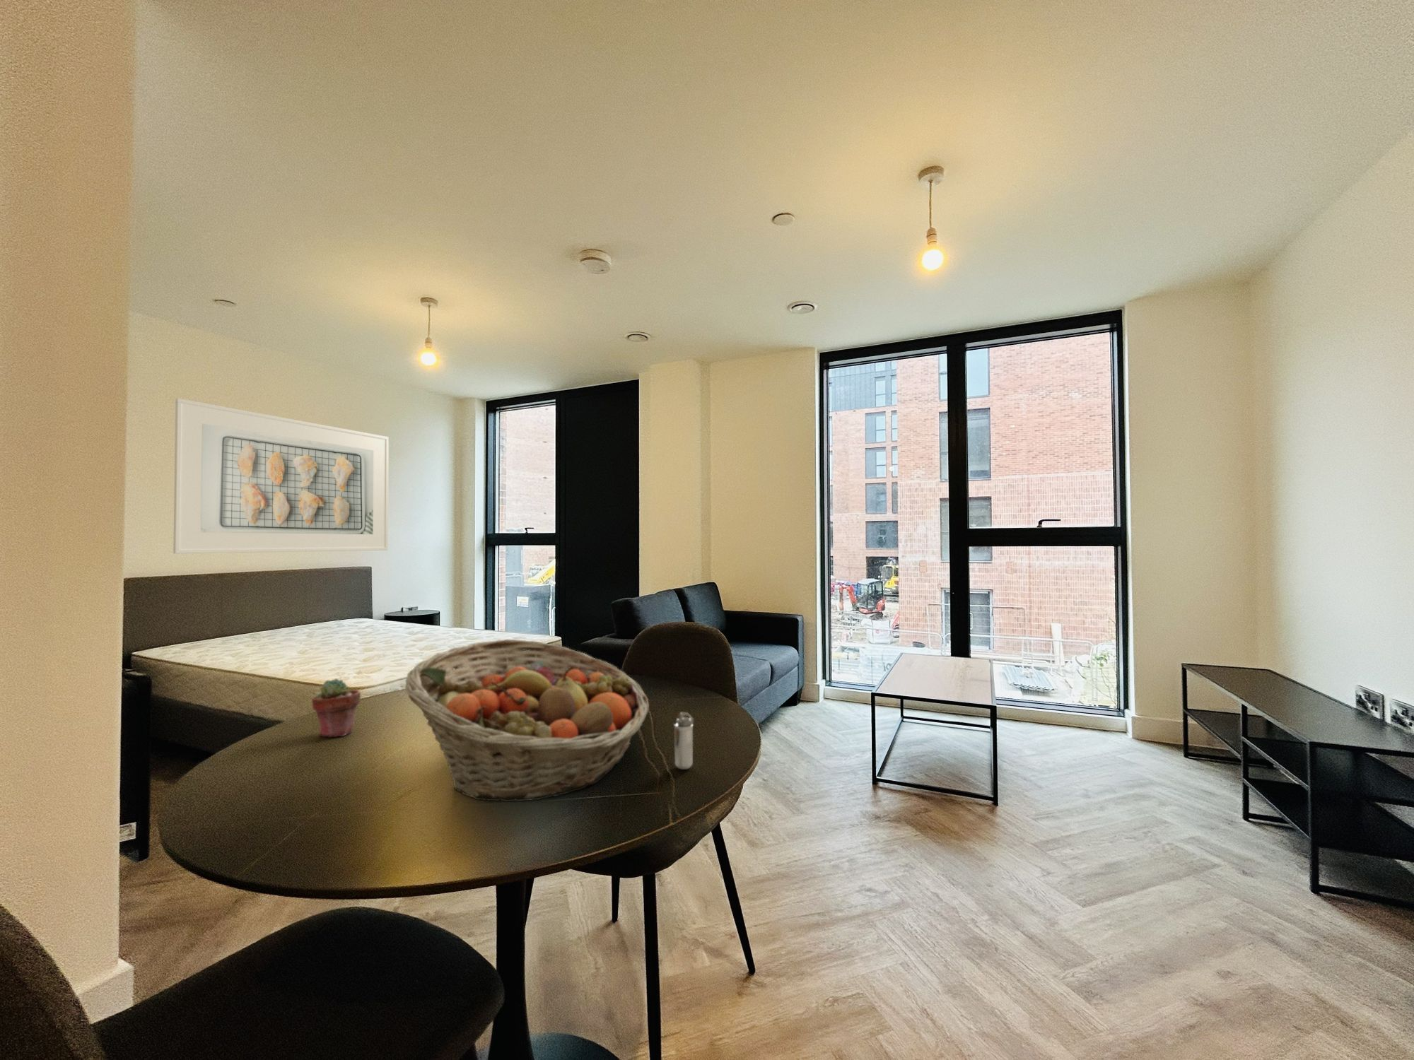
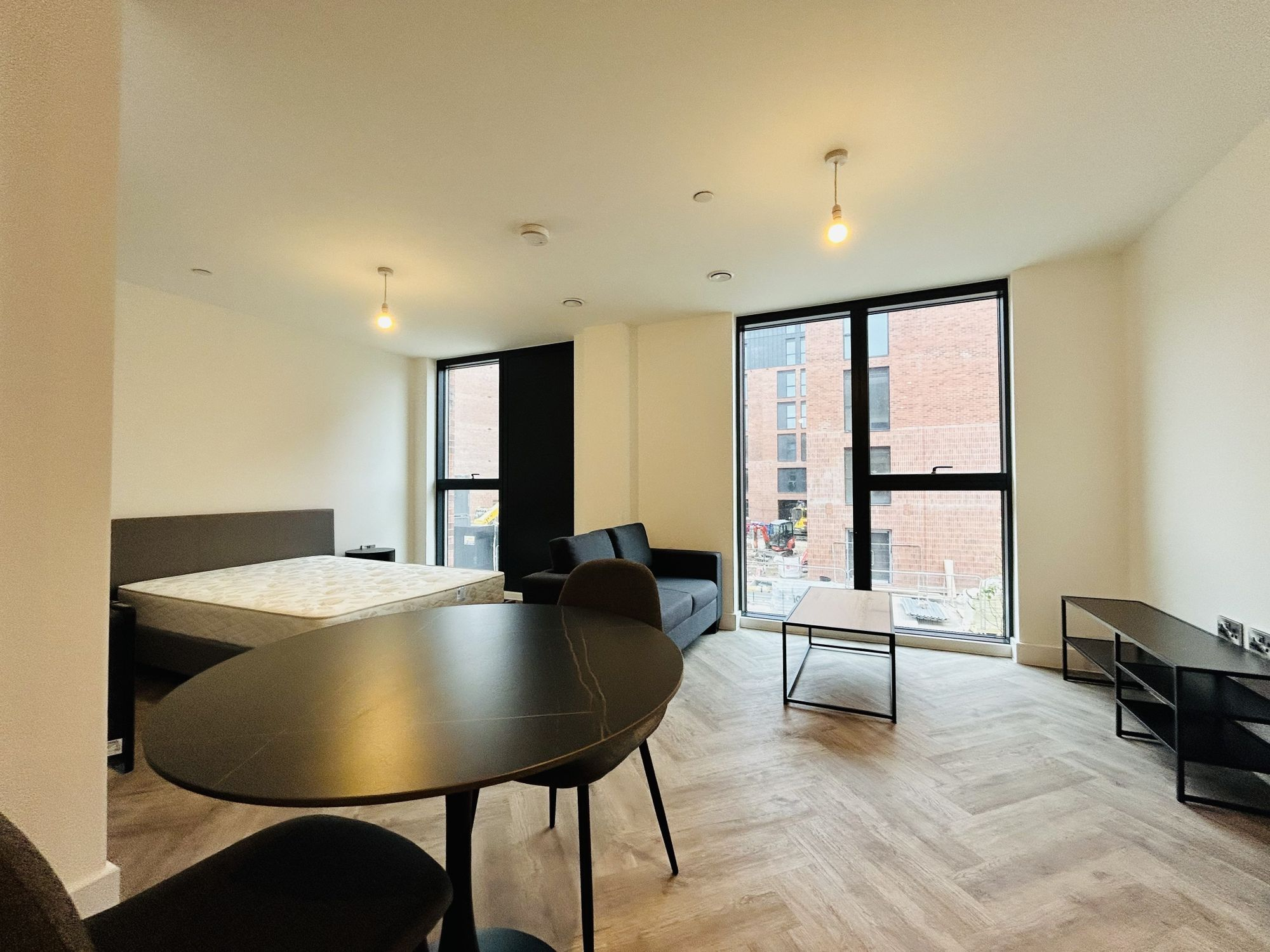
- potted succulent [311,678,361,738]
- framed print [173,398,390,554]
- shaker [674,711,695,771]
- fruit basket [404,639,650,802]
